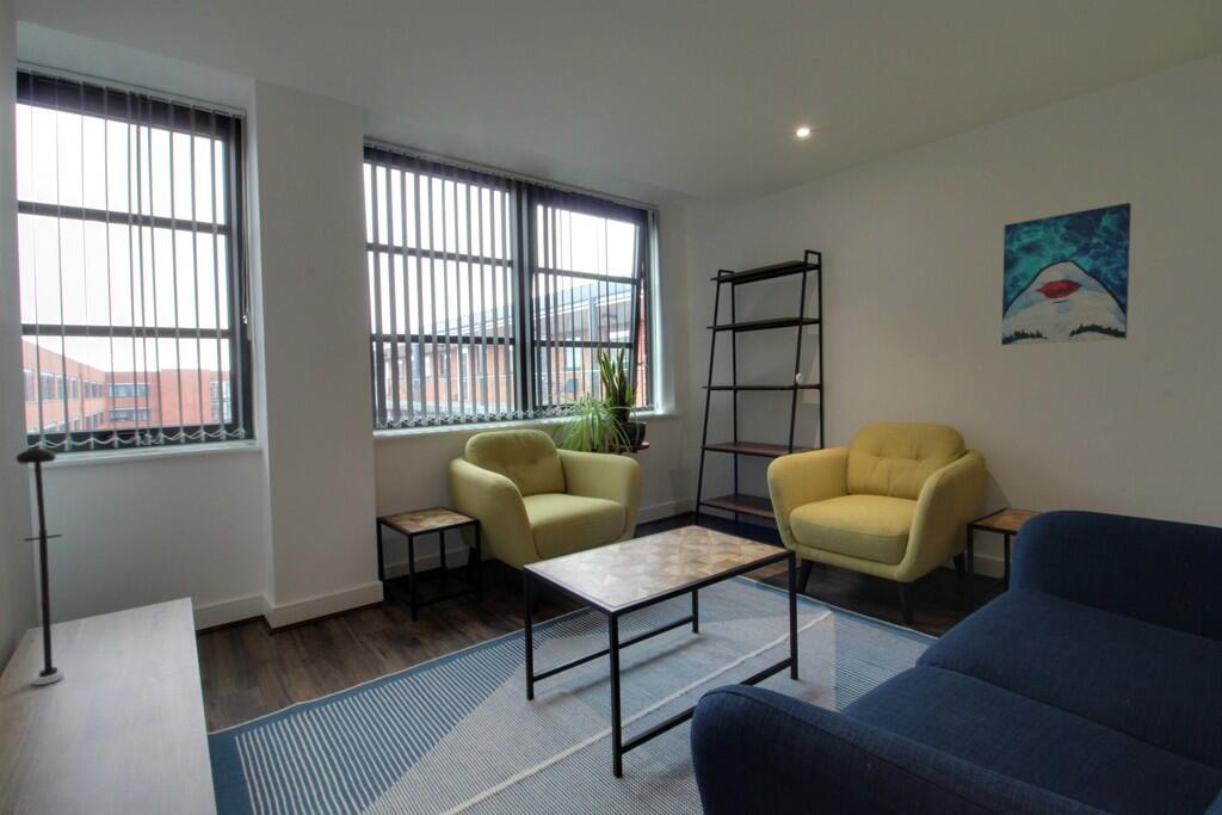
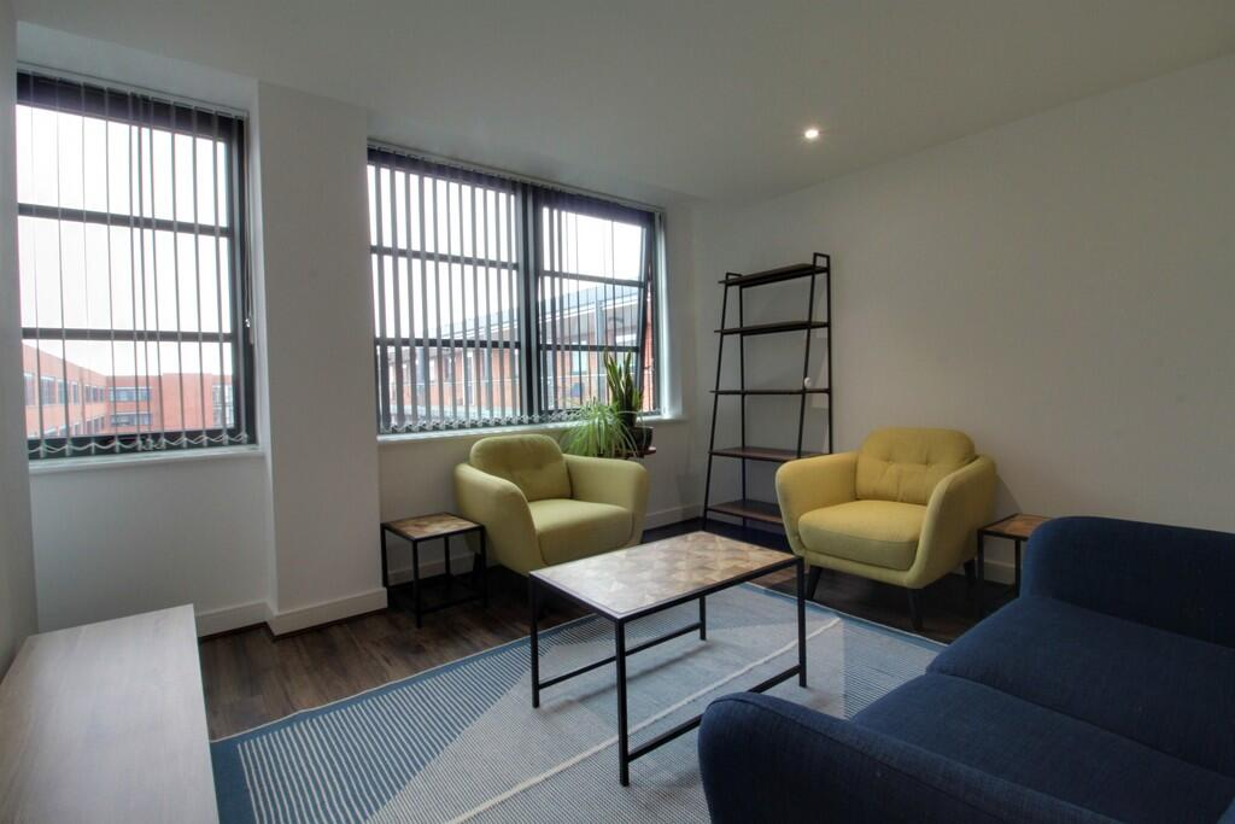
- wall art [1000,202,1132,346]
- desk lamp [14,445,66,686]
